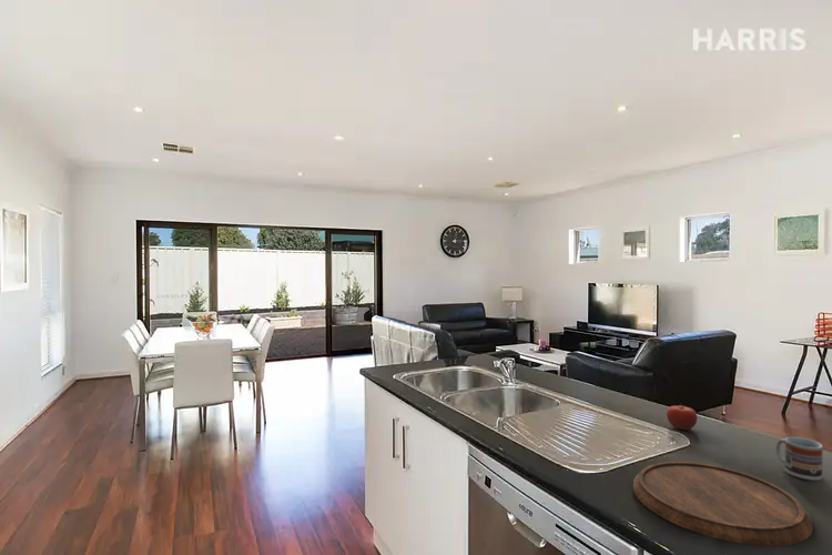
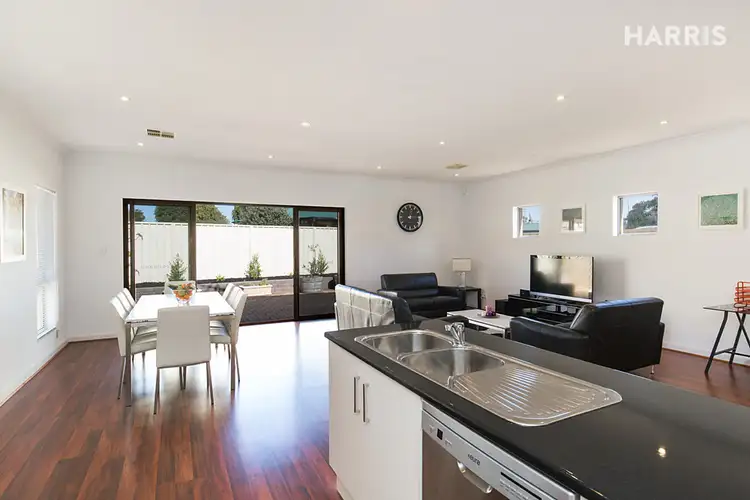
- cup [774,436,824,482]
- cutting board [632,461,814,547]
- fruit [666,403,698,432]
